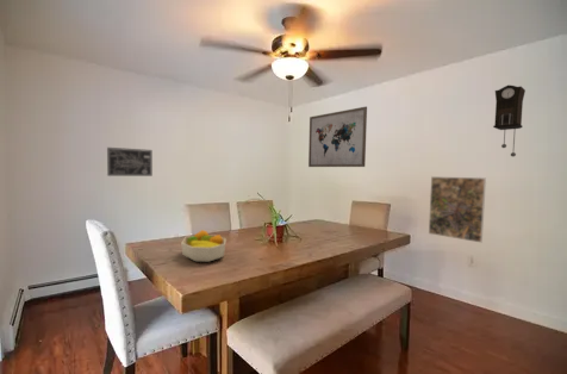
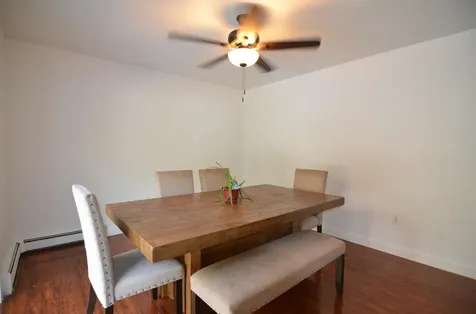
- wall art [307,106,368,168]
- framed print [428,175,487,244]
- fruit bowl [180,229,228,263]
- wall art [106,147,154,177]
- pendulum clock [492,83,526,157]
